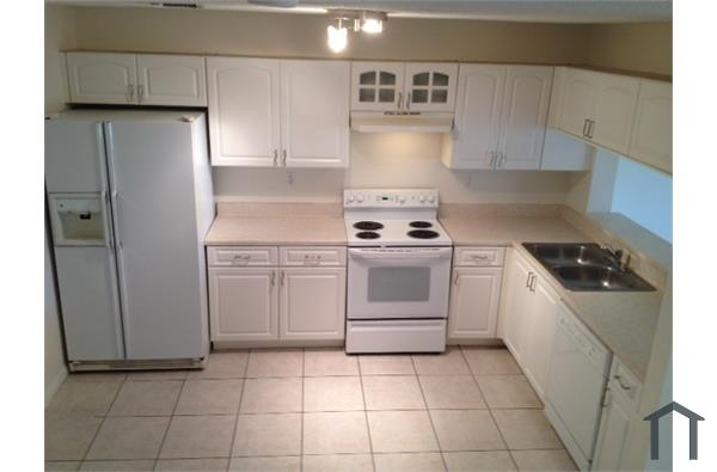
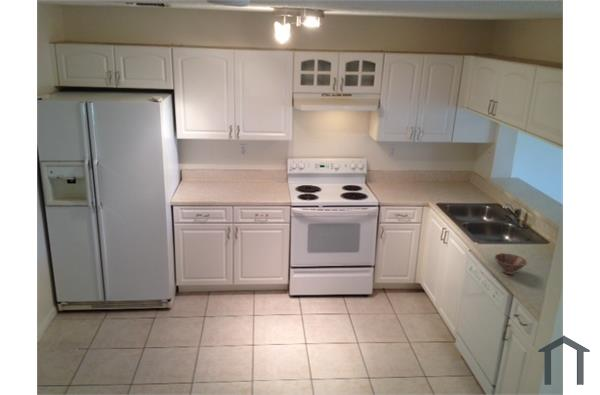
+ bowl [493,252,529,275]
